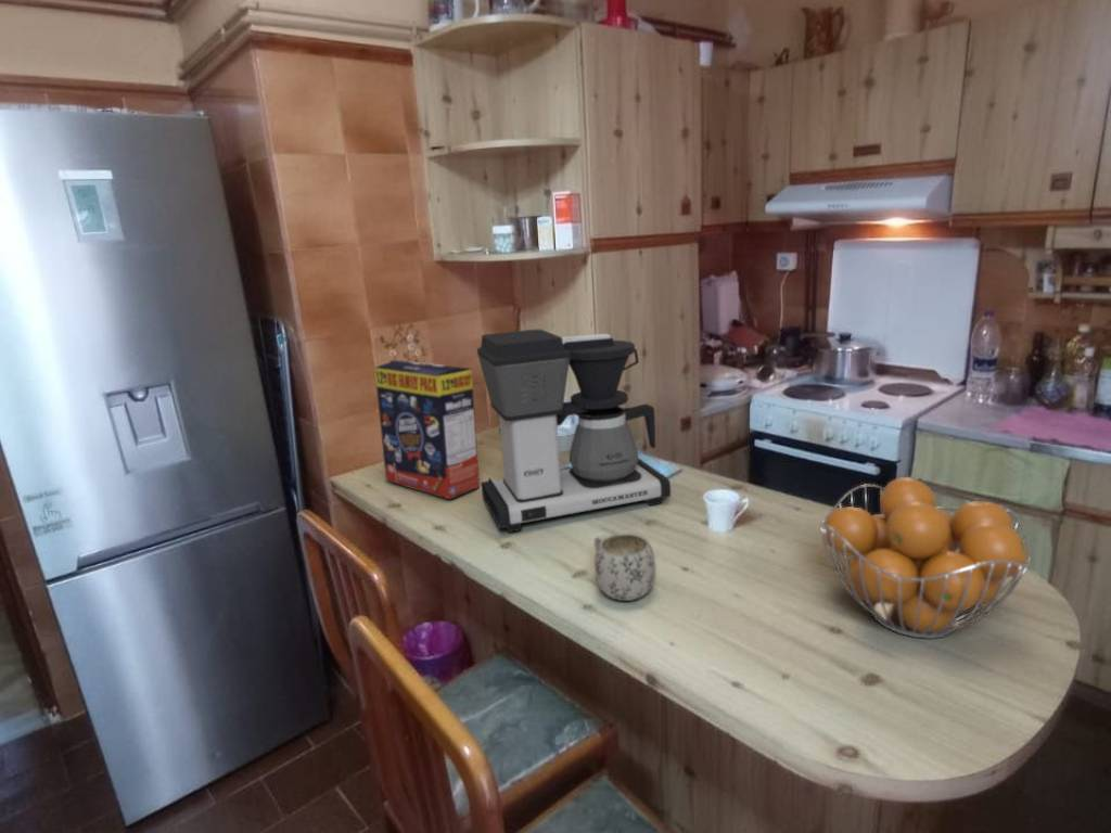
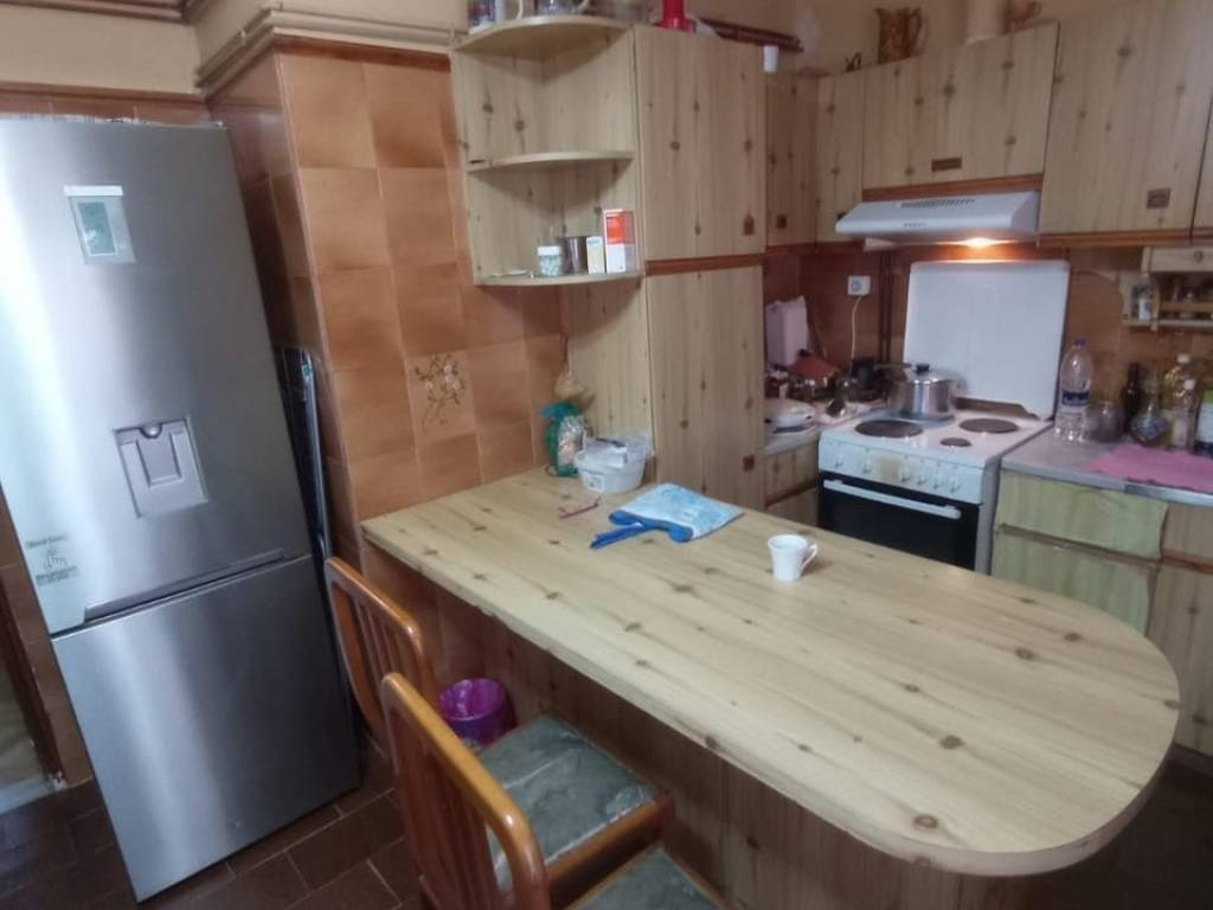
- cereal box [373,359,481,500]
- mug [592,531,656,602]
- fruit basket [818,476,1033,640]
- coffee maker [476,329,672,534]
